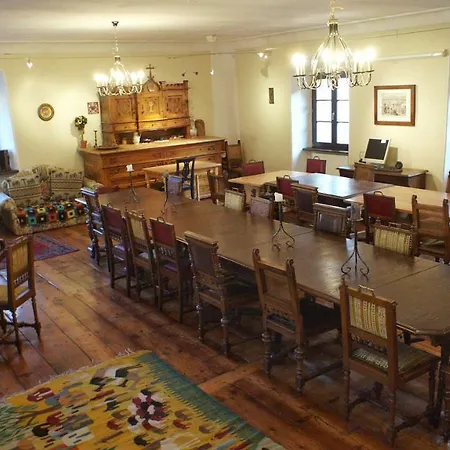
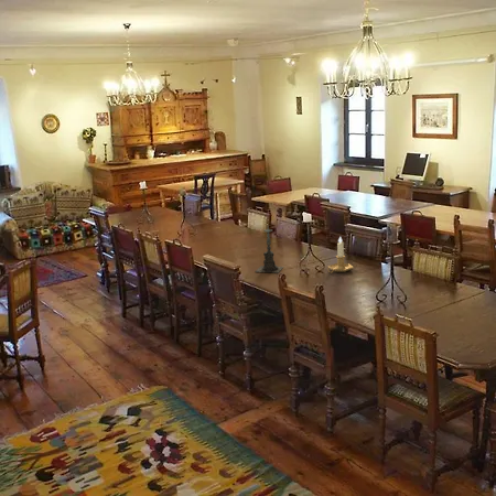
+ candlestick [326,236,355,274]
+ candle holder [255,226,284,273]
